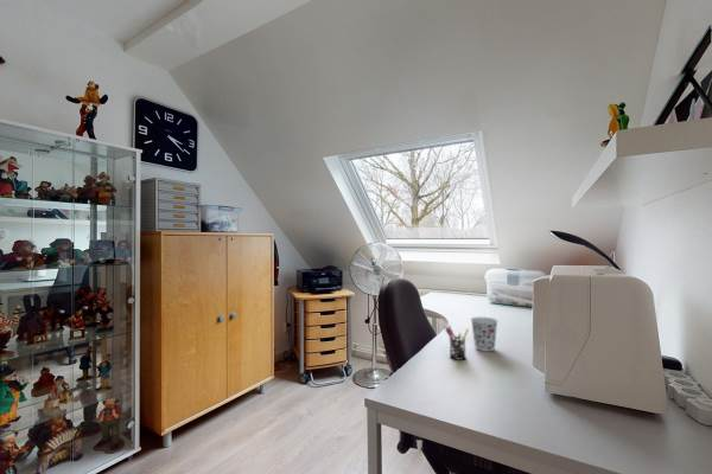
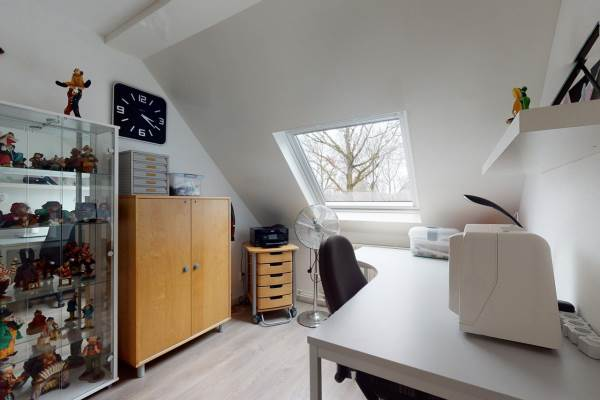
- cup [470,316,498,352]
- pen holder [444,324,470,361]
